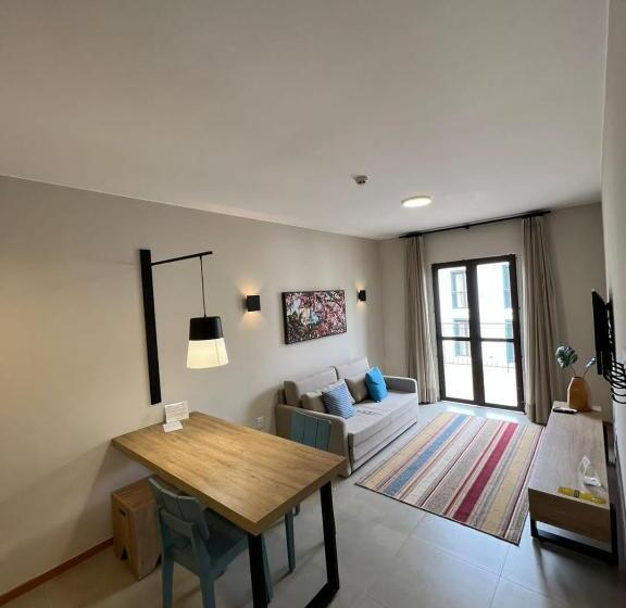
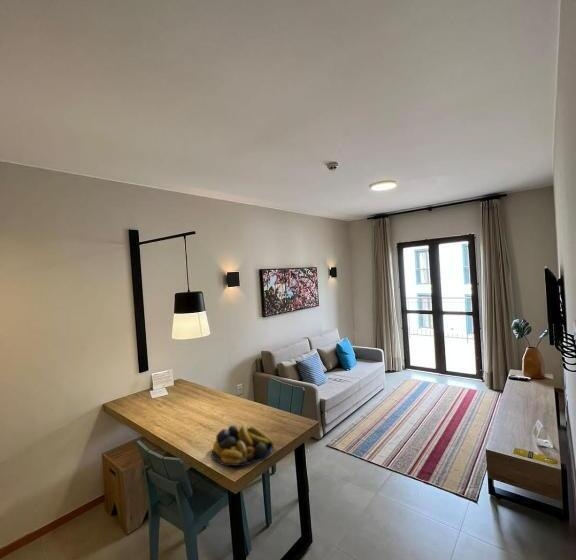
+ fruit bowl [210,423,275,467]
